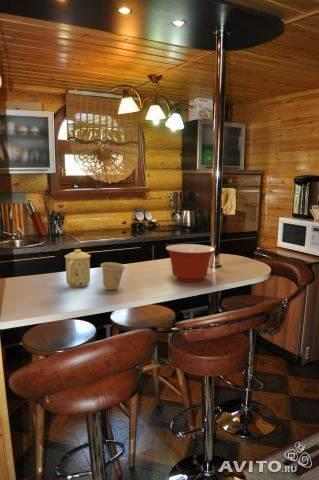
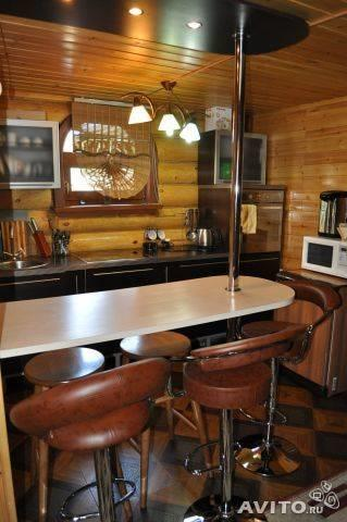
- mug [64,248,92,288]
- mixing bowl [165,243,216,283]
- cup [99,261,127,291]
